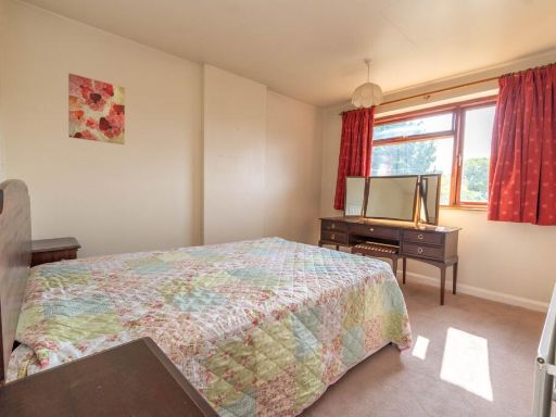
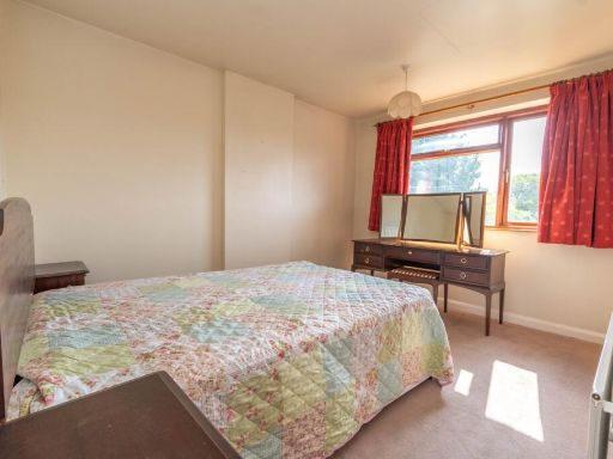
- wall art [67,73,126,146]
